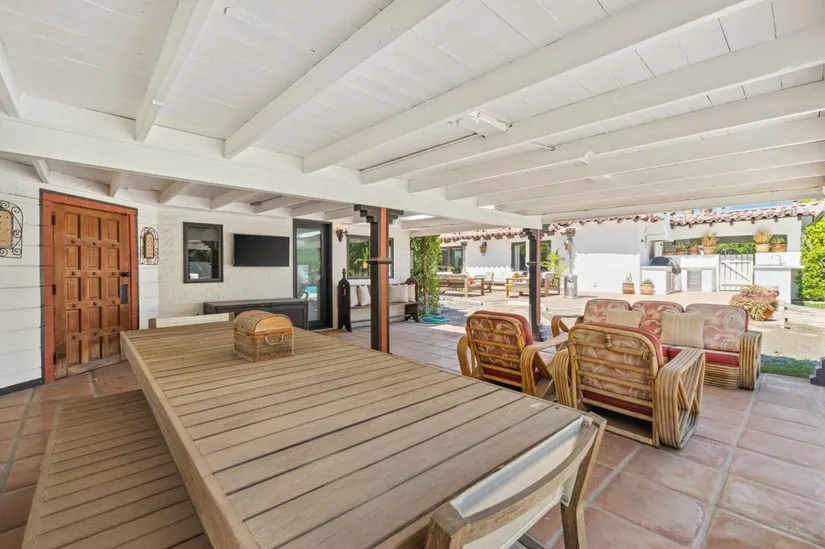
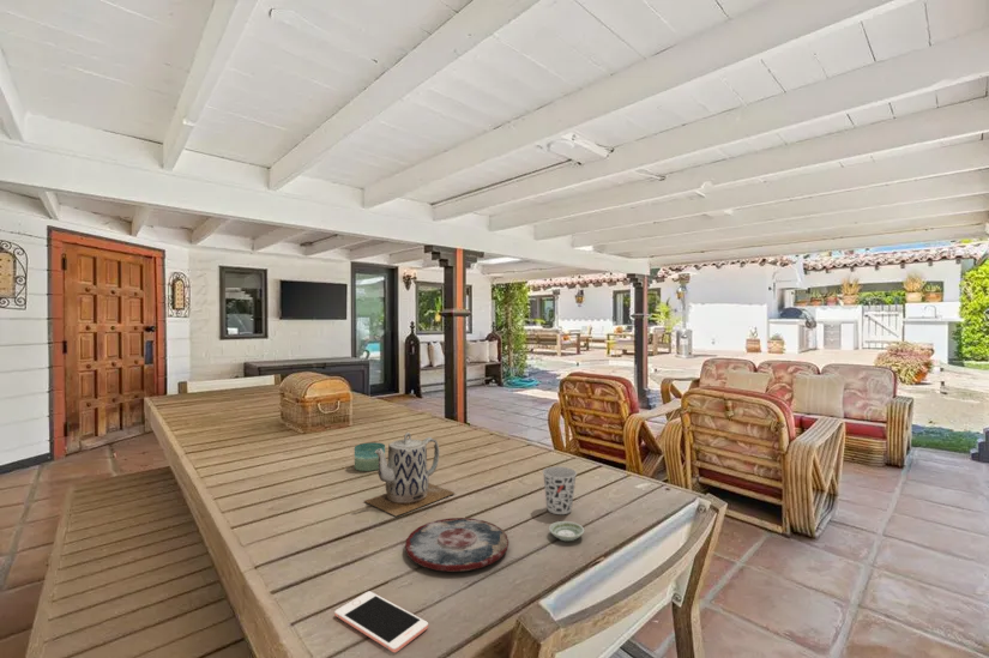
+ cell phone [333,590,429,653]
+ cup [542,465,578,515]
+ candle [354,441,386,472]
+ plate [404,517,509,573]
+ saucer [548,520,585,542]
+ teapot [363,431,456,518]
